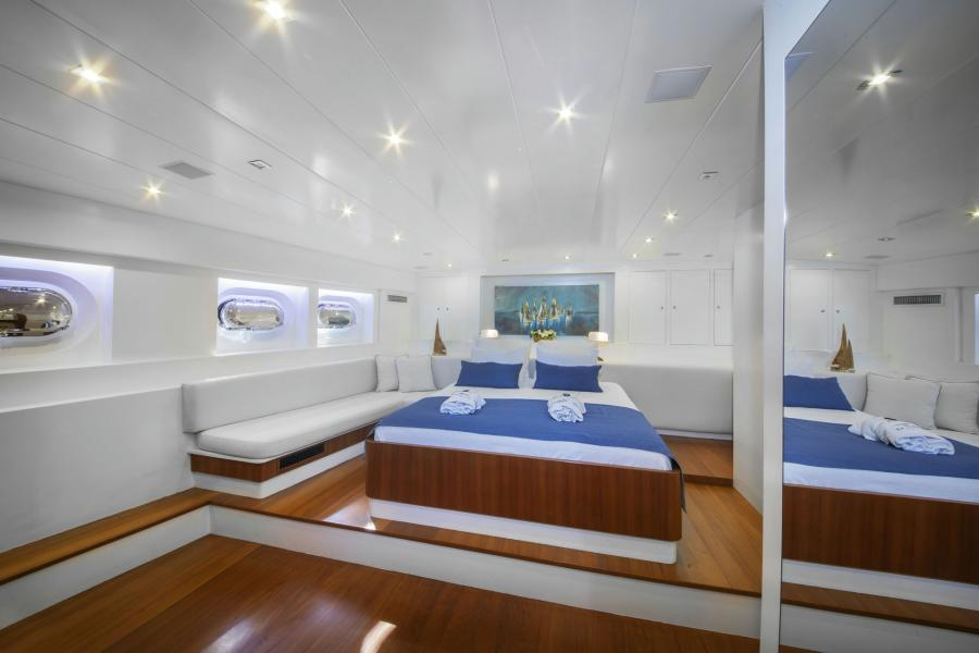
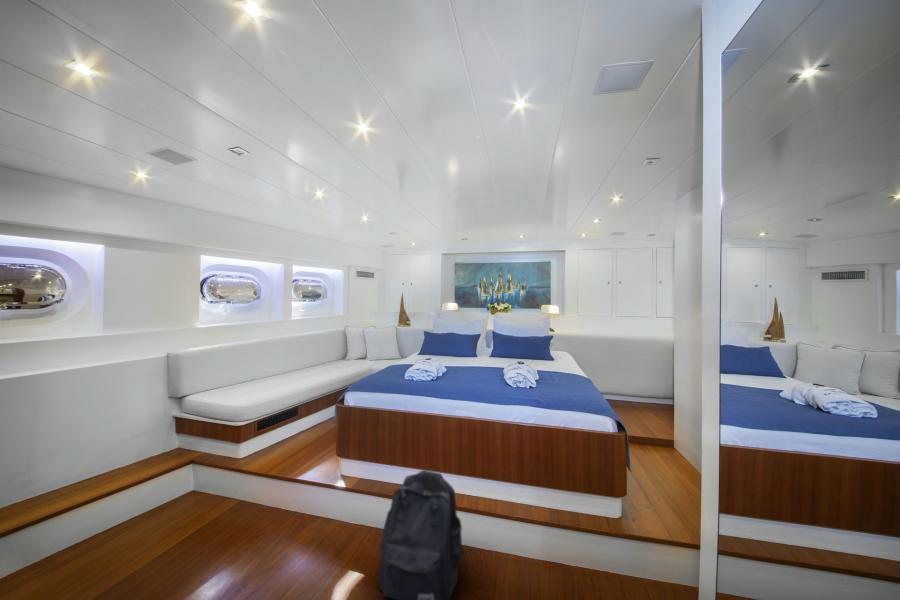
+ backpack [376,469,466,600]
